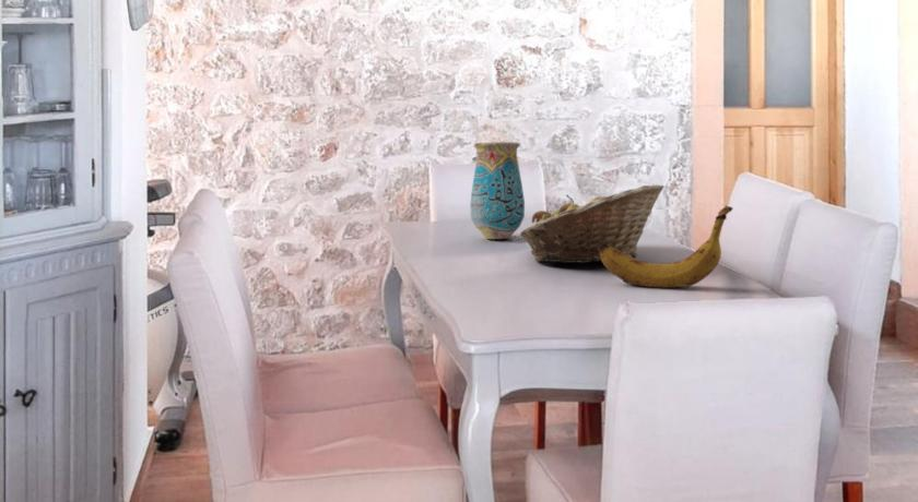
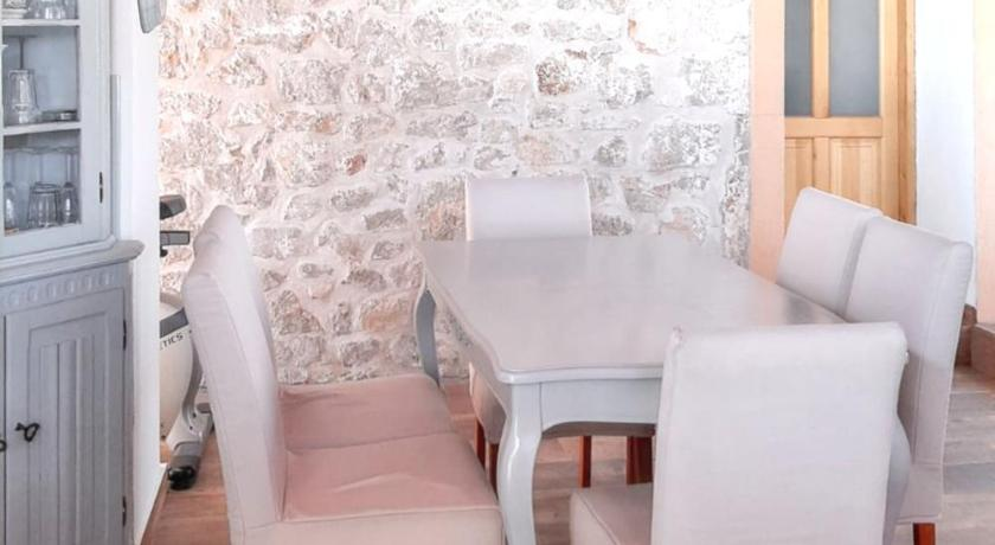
- vase [469,141,526,240]
- banana [598,204,733,288]
- fruit basket [519,183,664,264]
